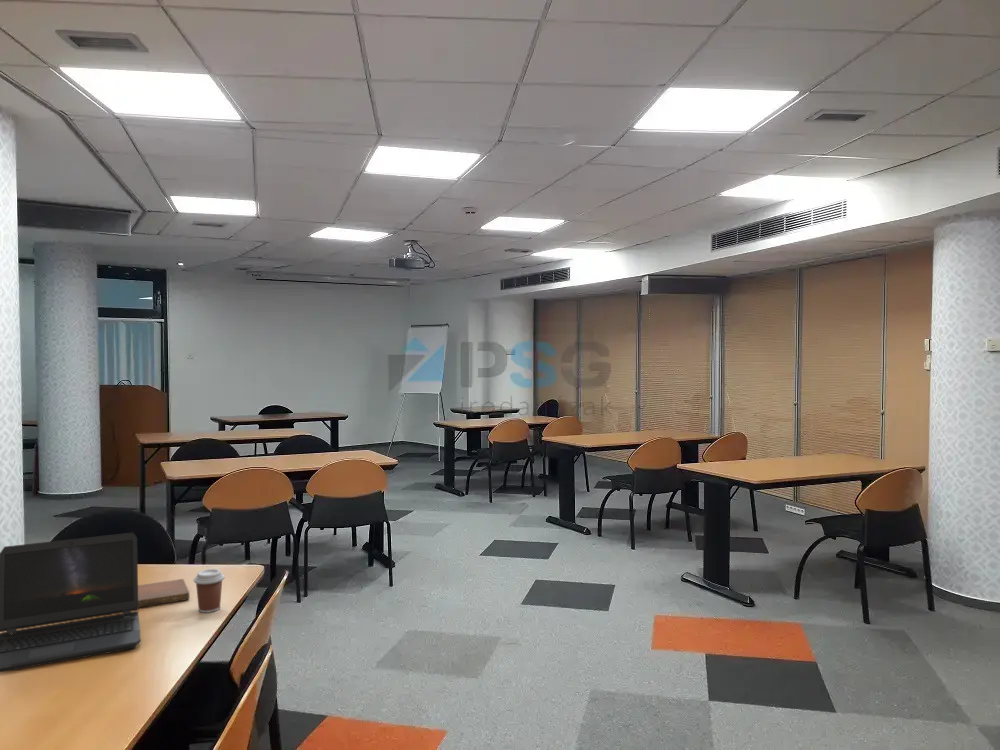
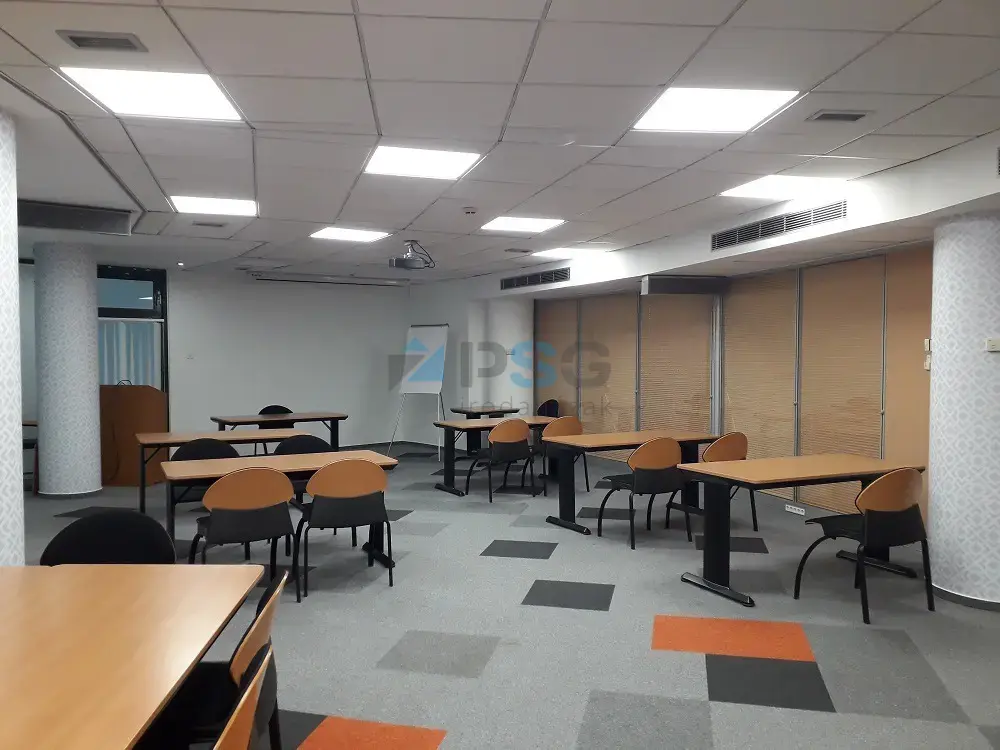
- notebook [138,578,190,609]
- coffee cup [193,568,225,614]
- laptop computer [0,532,142,673]
